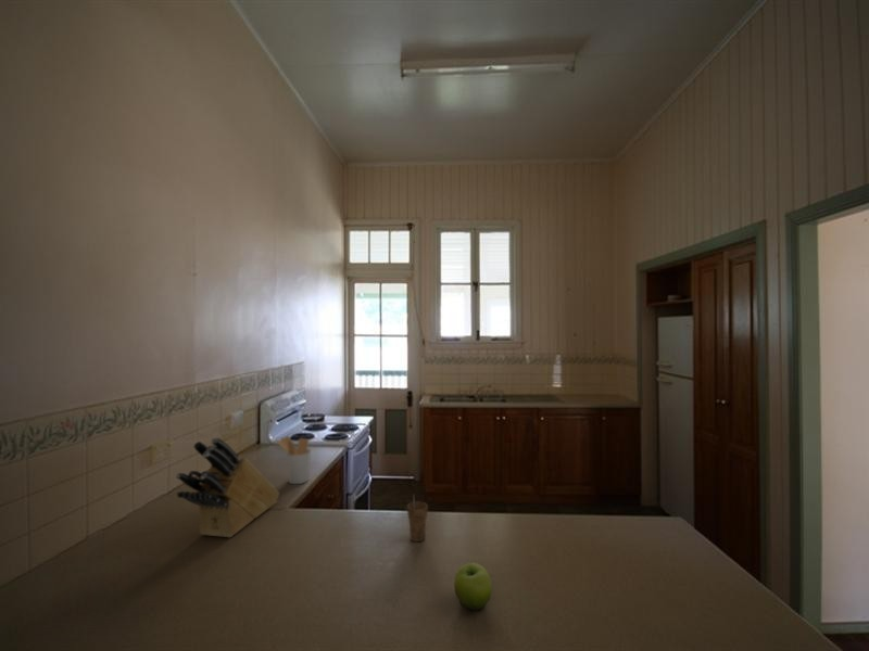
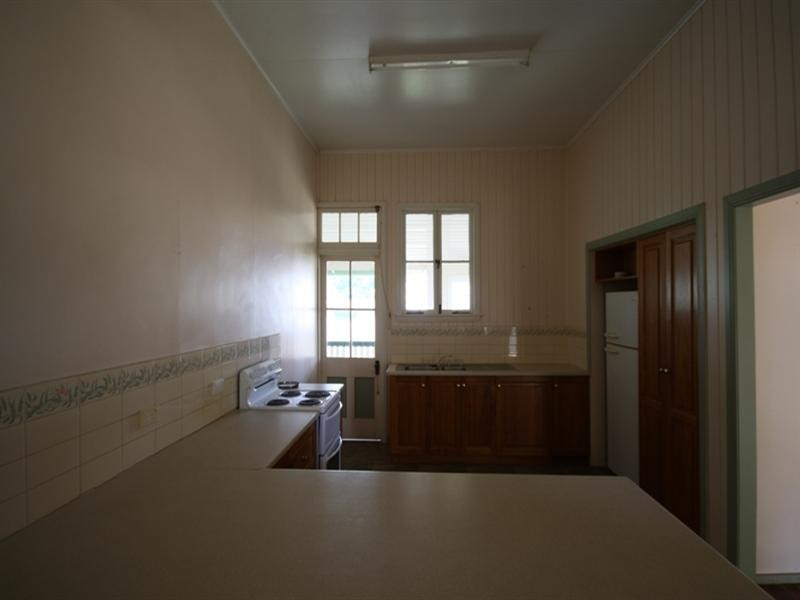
- knife block [175,436,280,538]
- utensil holder [275,435,312,485]
- fruit [453,562,493,612]
- cup [406,493,429,542]
